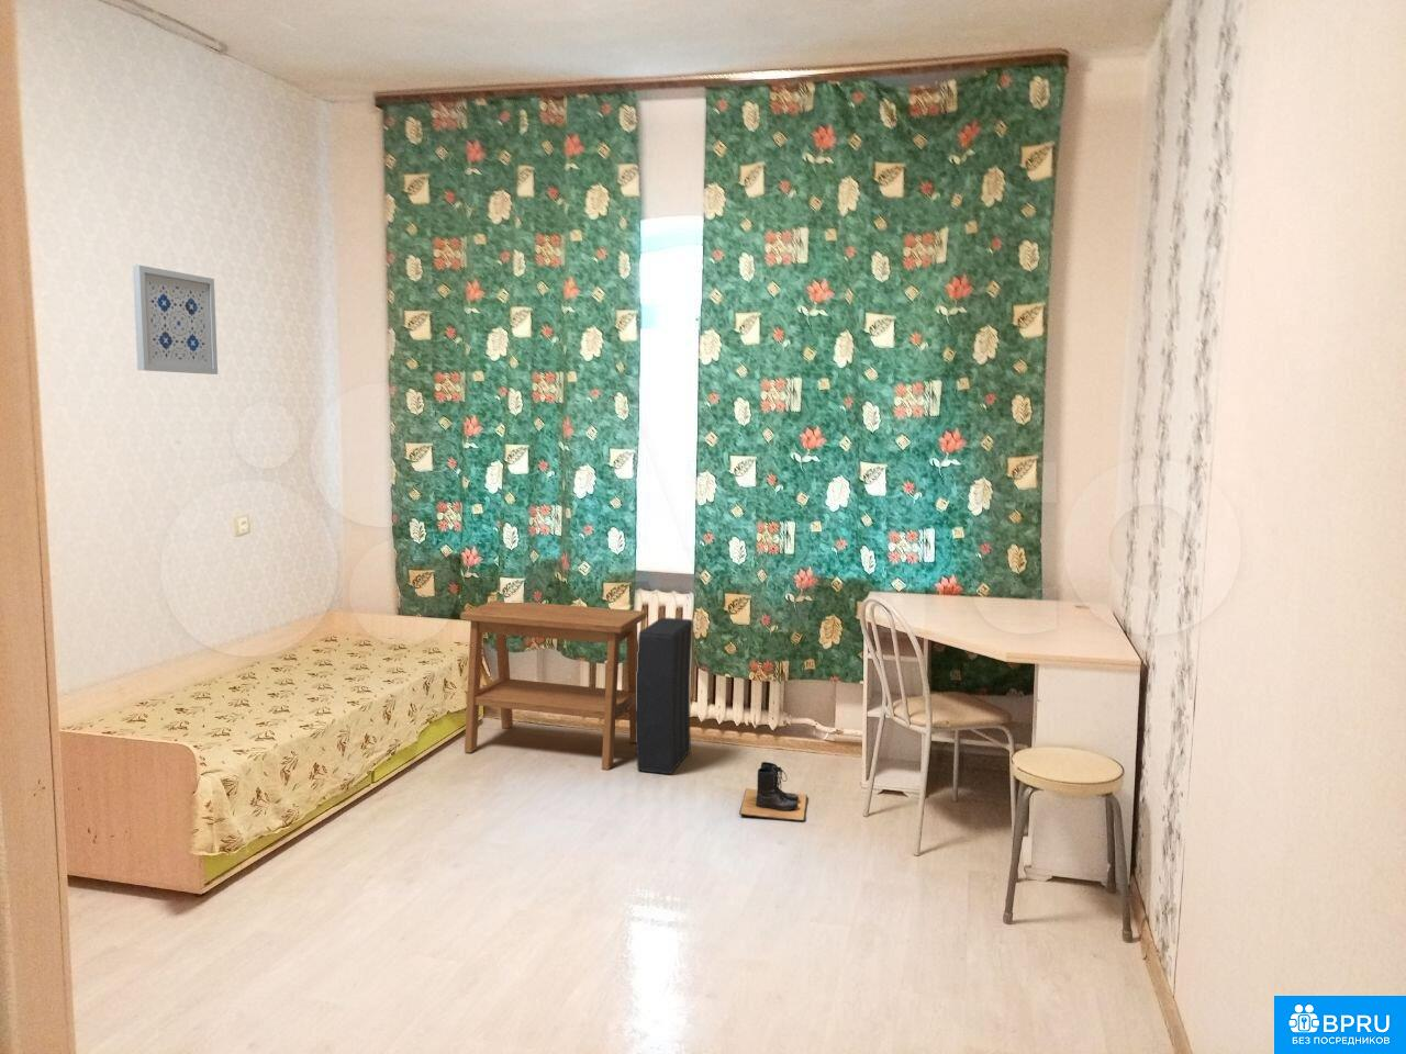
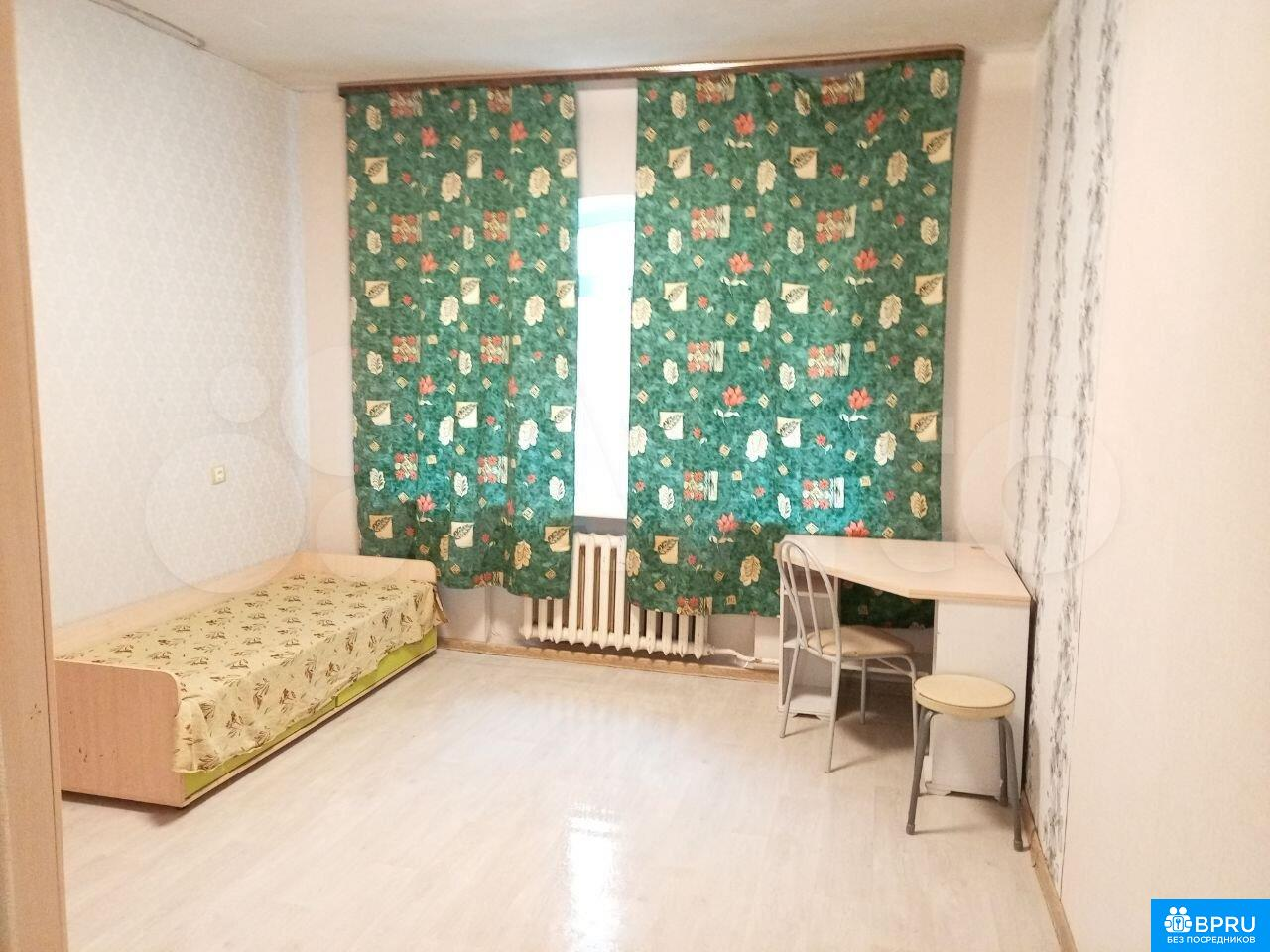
- wall art [132,265,218,375]
- speaker [634,616,694,775]
- boots [738,761,808,823]
- side table [461,599,647,771]
